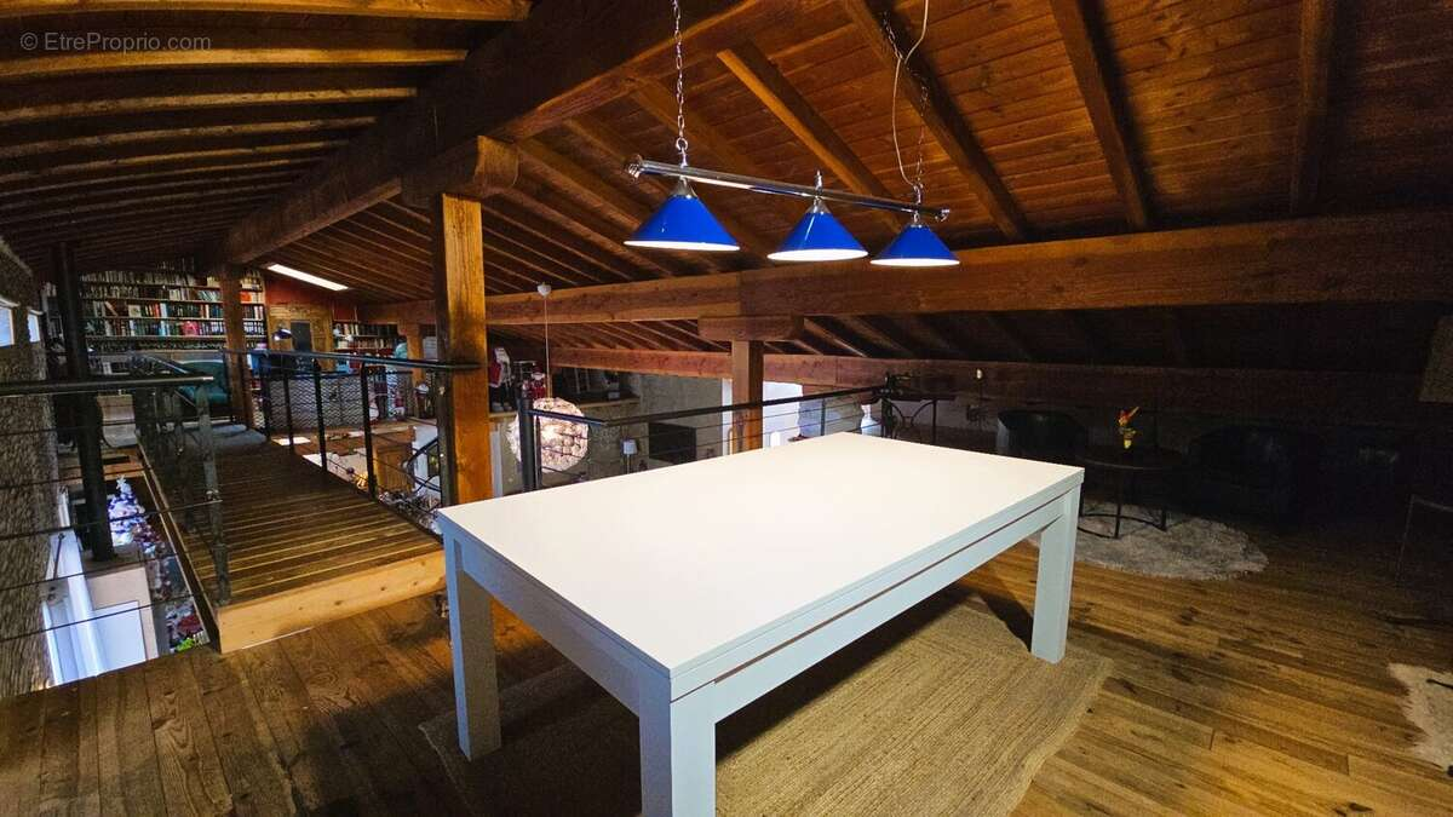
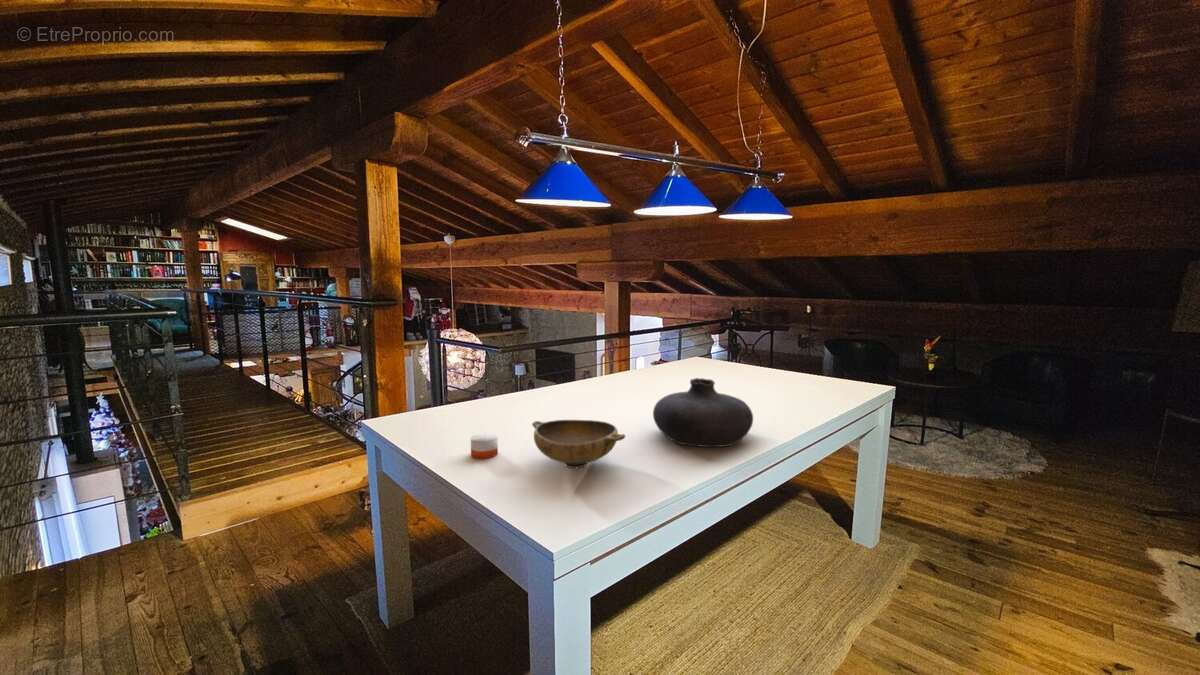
+ bowl [531,419,626,469]
+ candle [470,433,499,459]
+ vase [652,377,754,448]
